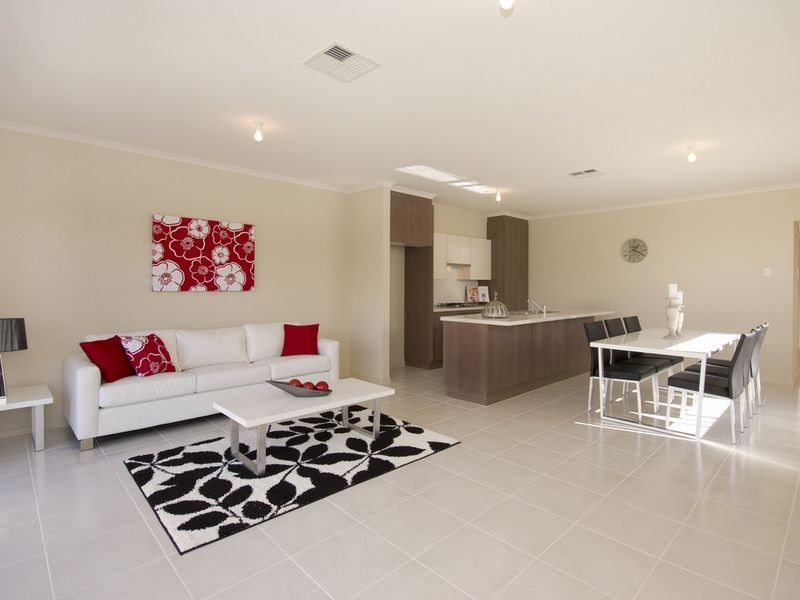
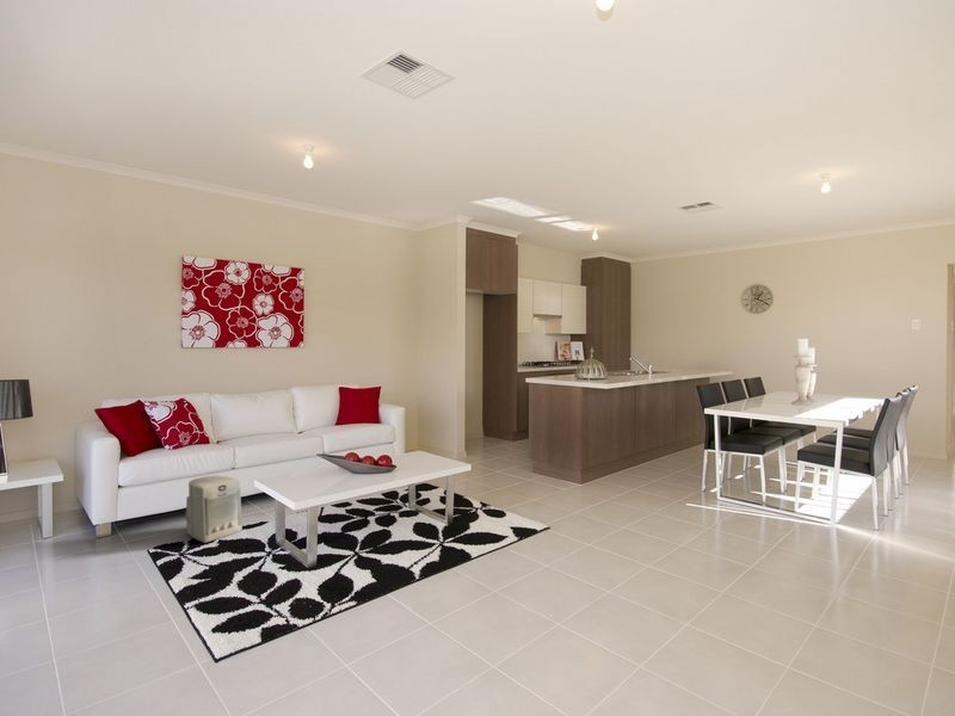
+ speaker [185,474,244,544]
